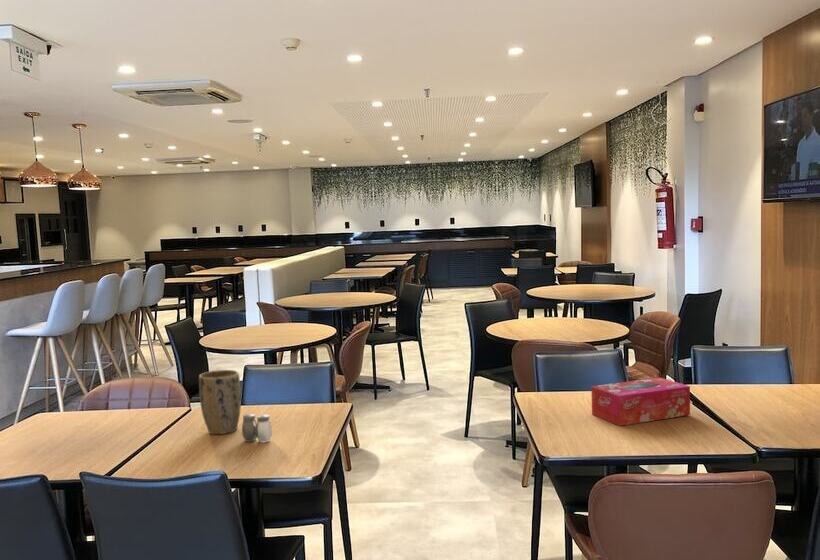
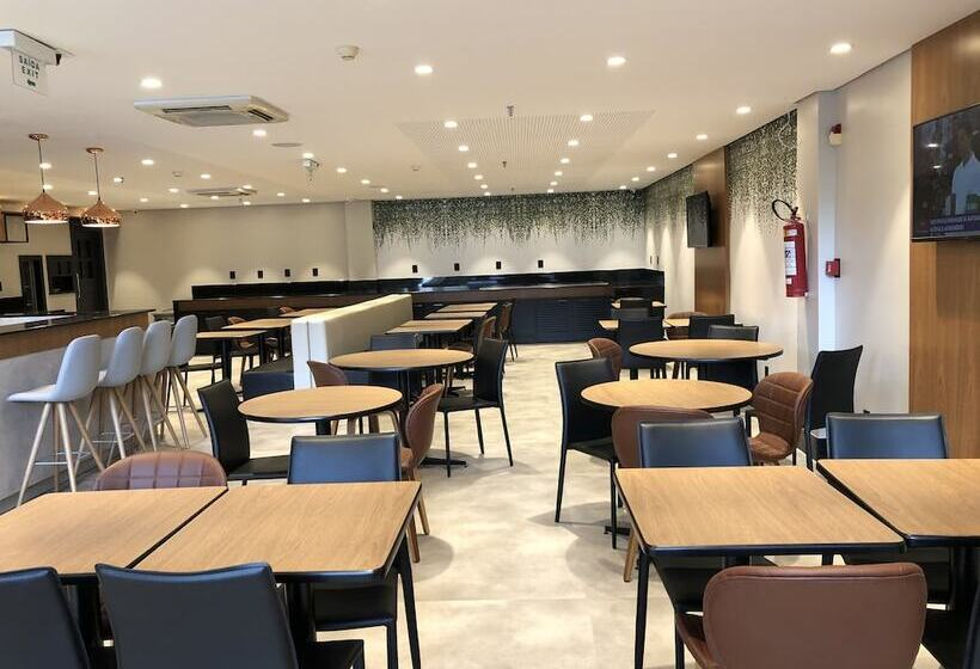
- plant pot [198,369,242,435]
- salt and pepper shaker [241,413,273,443]
- tissue box [590,376,691,427]
